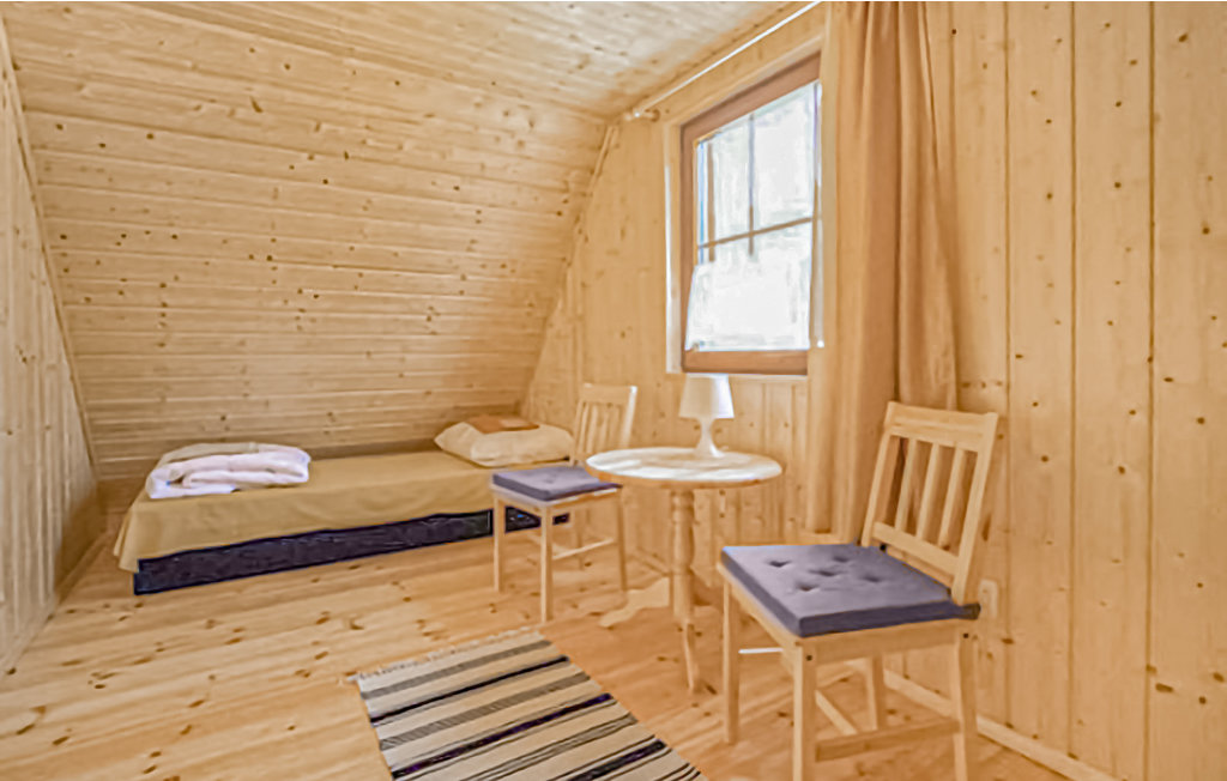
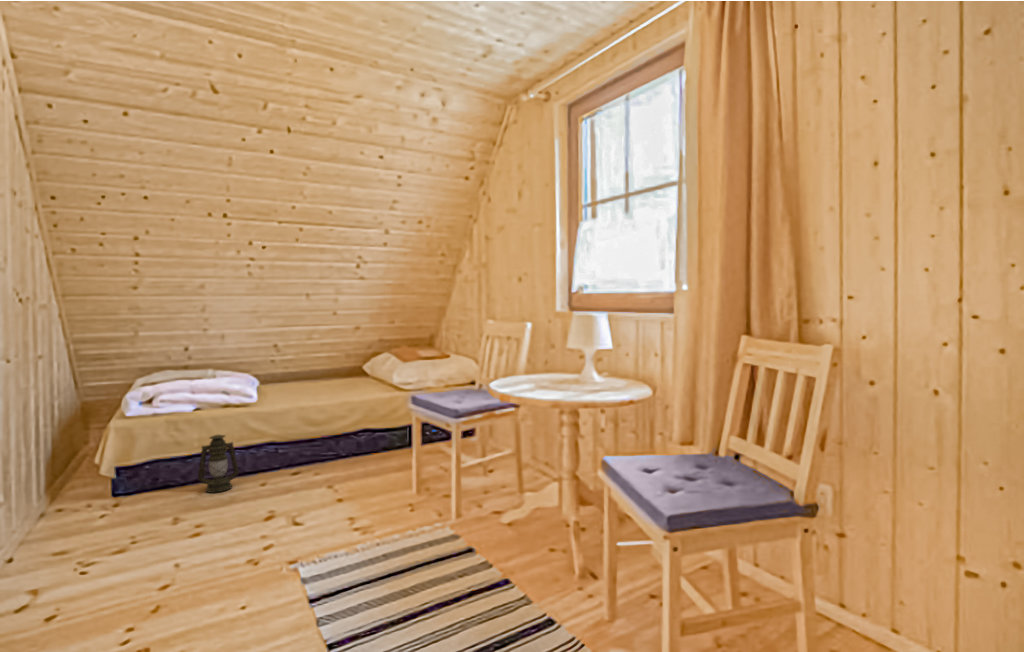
+ lantern [197,434,240,494]
